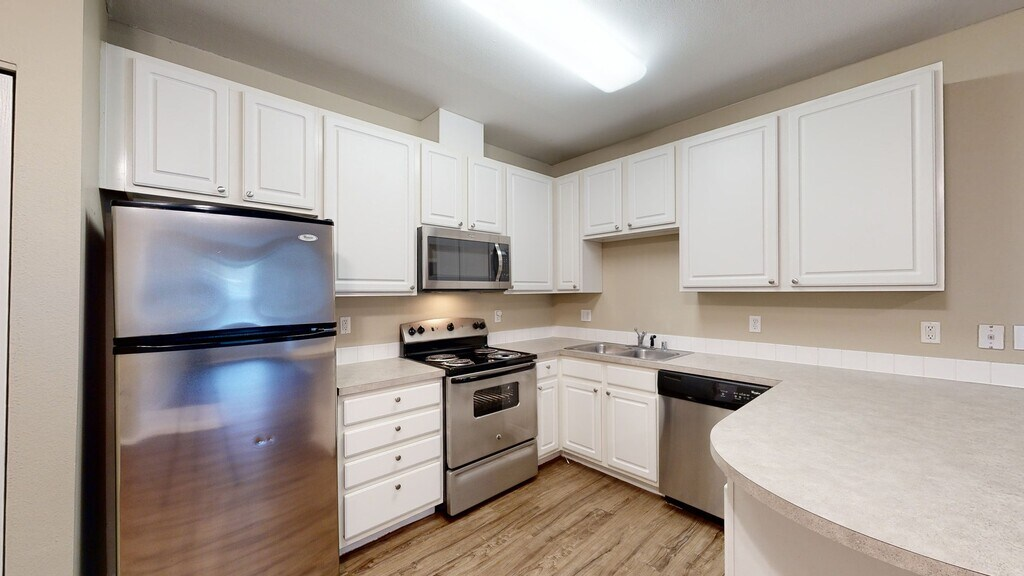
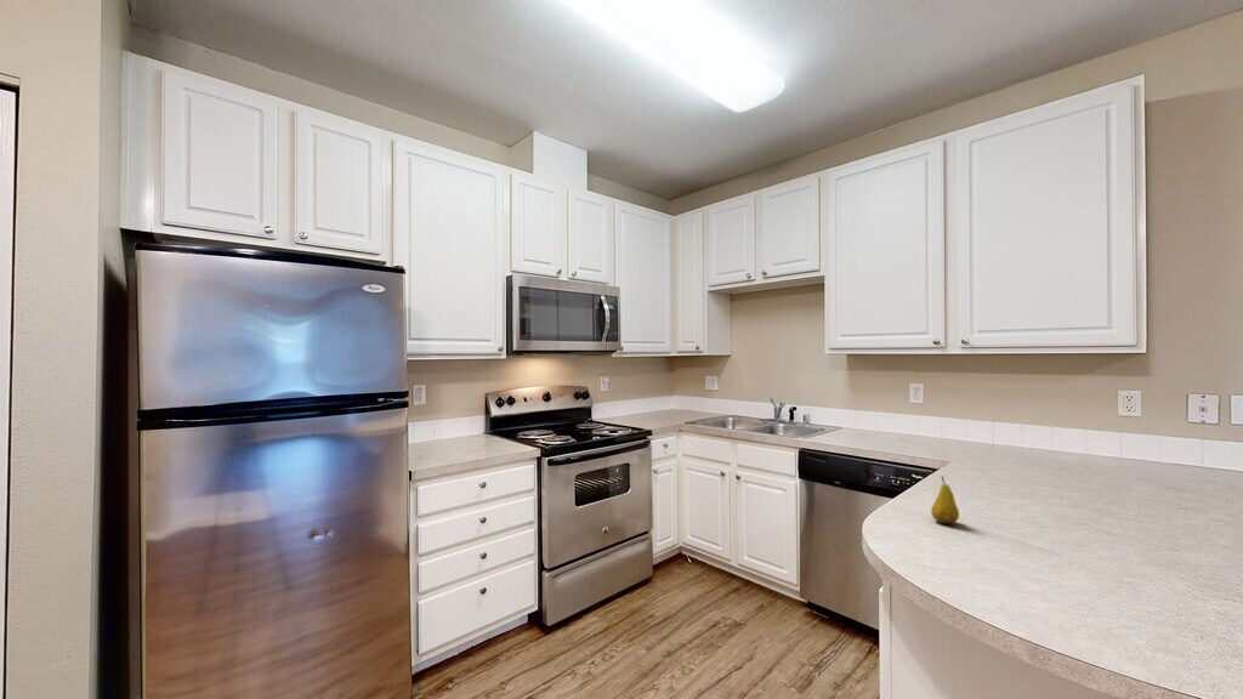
+ fruit [930,474,960,524]
